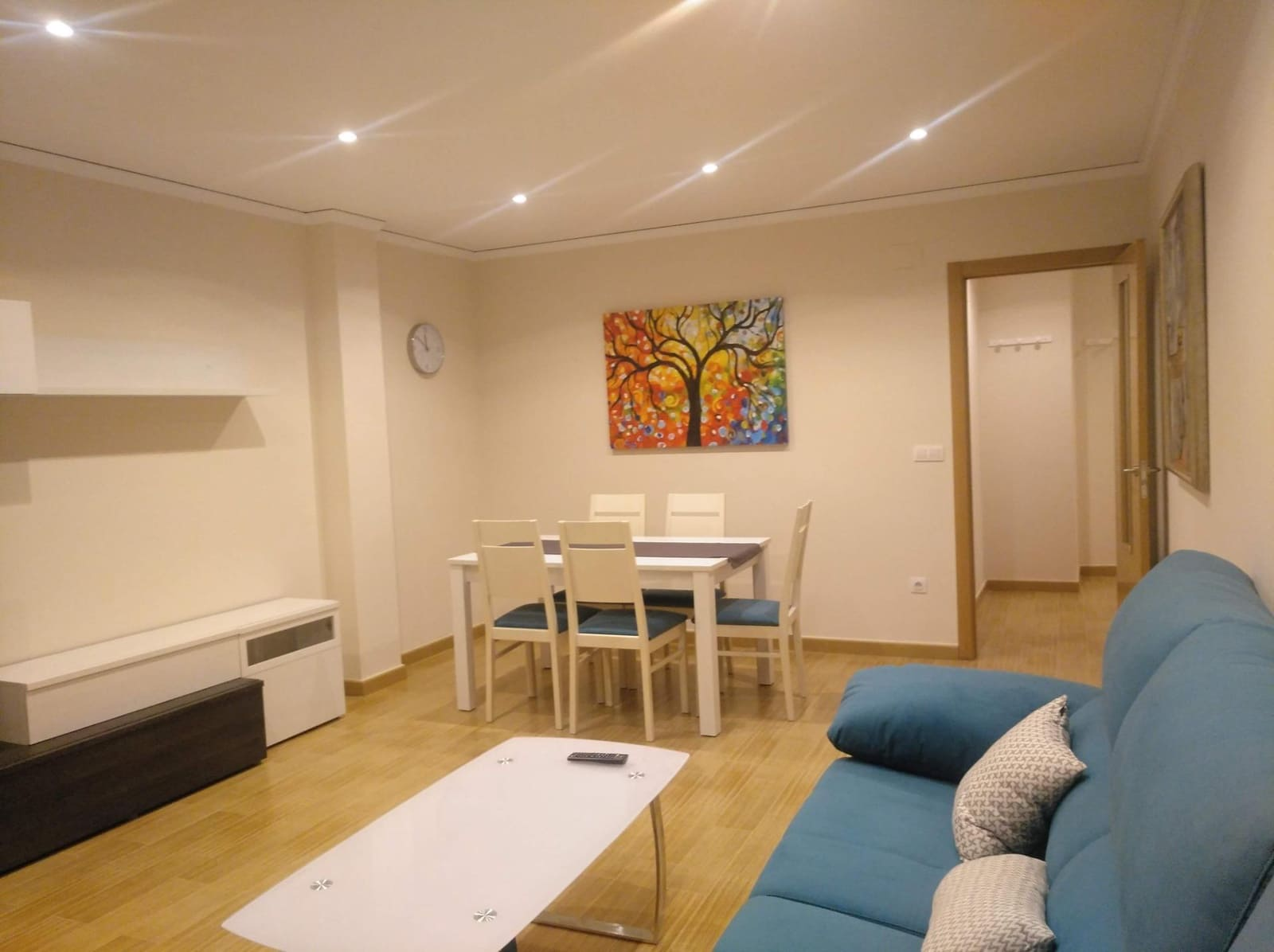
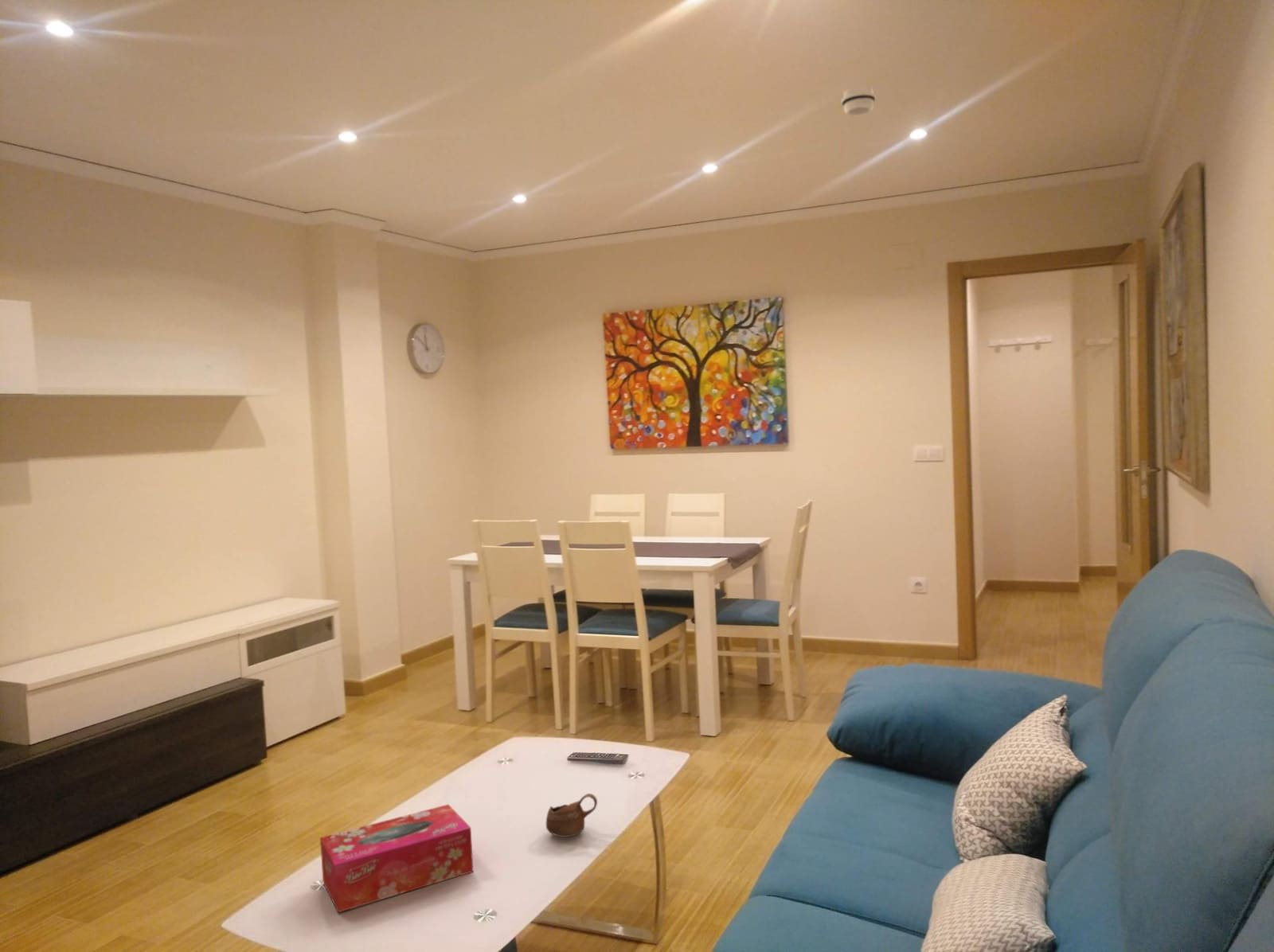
+ tissue box [319,804,474,914]
+ smoke detector [841,85,877,116]
+ cup [545,793,598,838]
